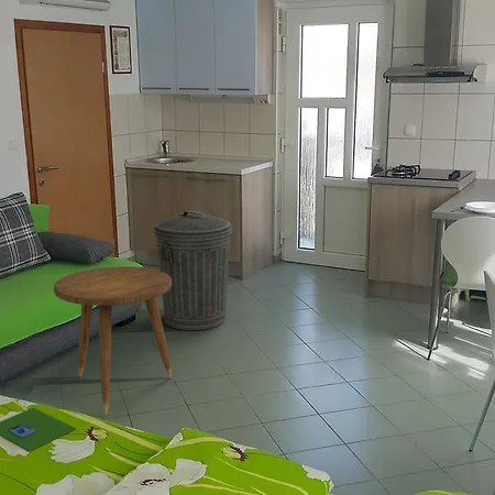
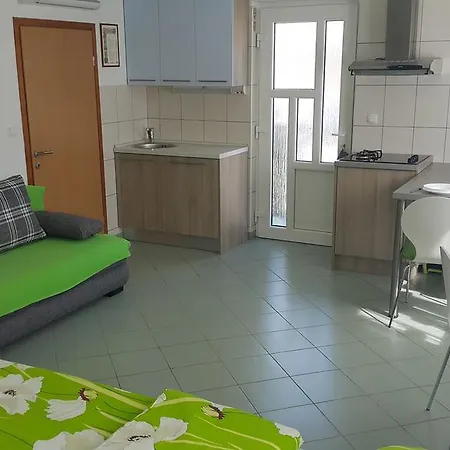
- trash can [153,209,232,331]
- side table [53,265,173,417]
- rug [0,407,77,452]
